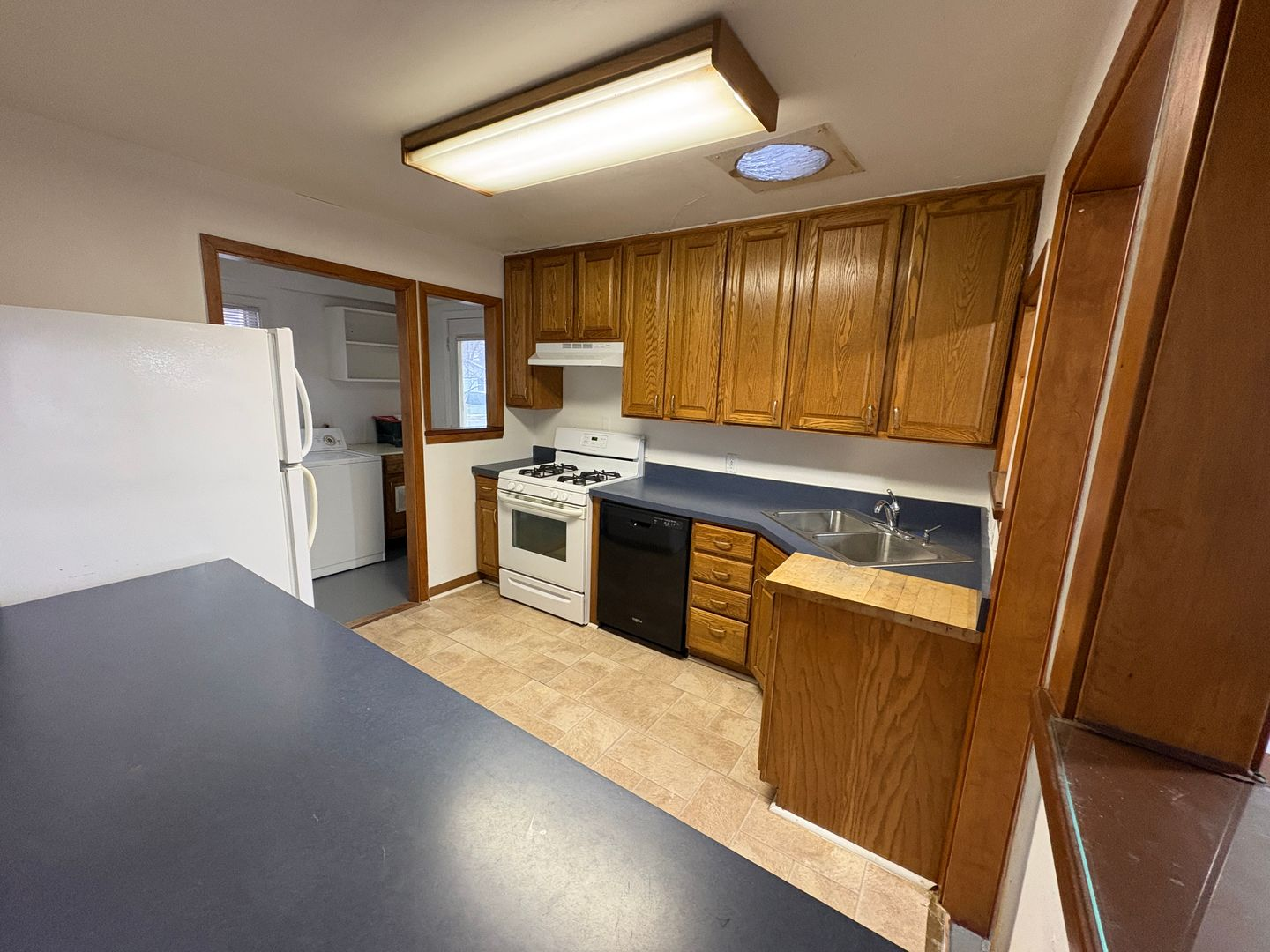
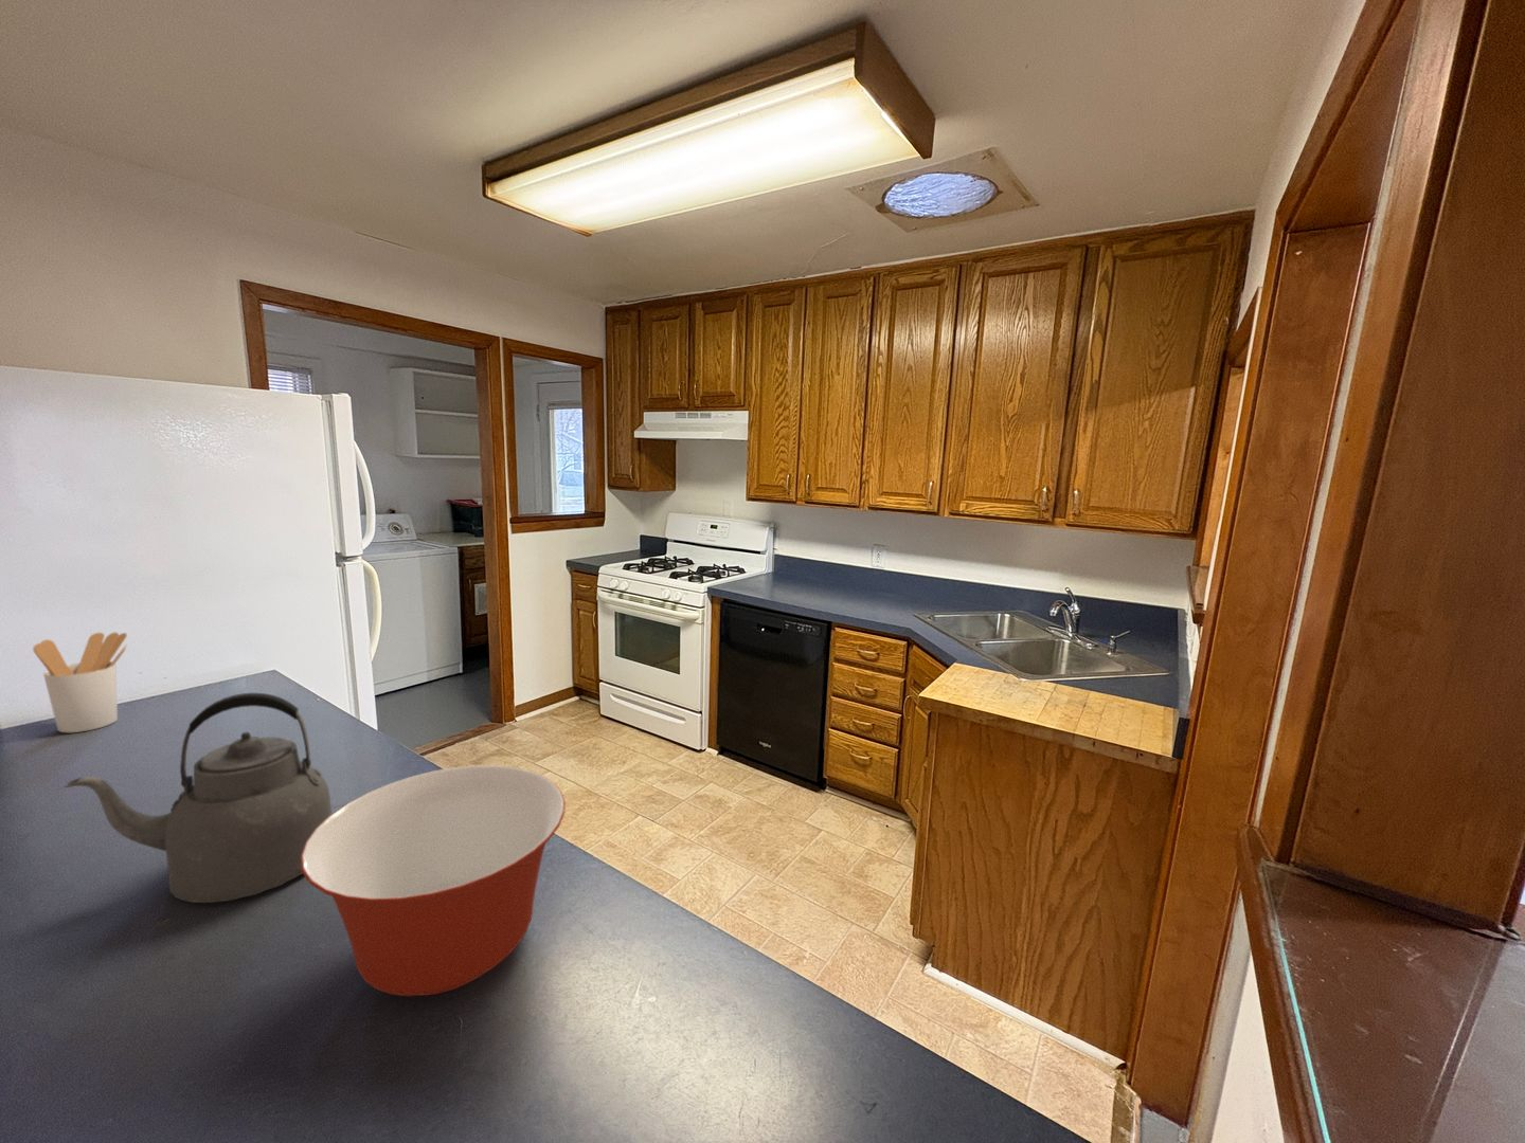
+ utensil holder [31,632,128,734]
+ kettle [62,692,333,904]
+ mixing bowl [300,764,567,997]
